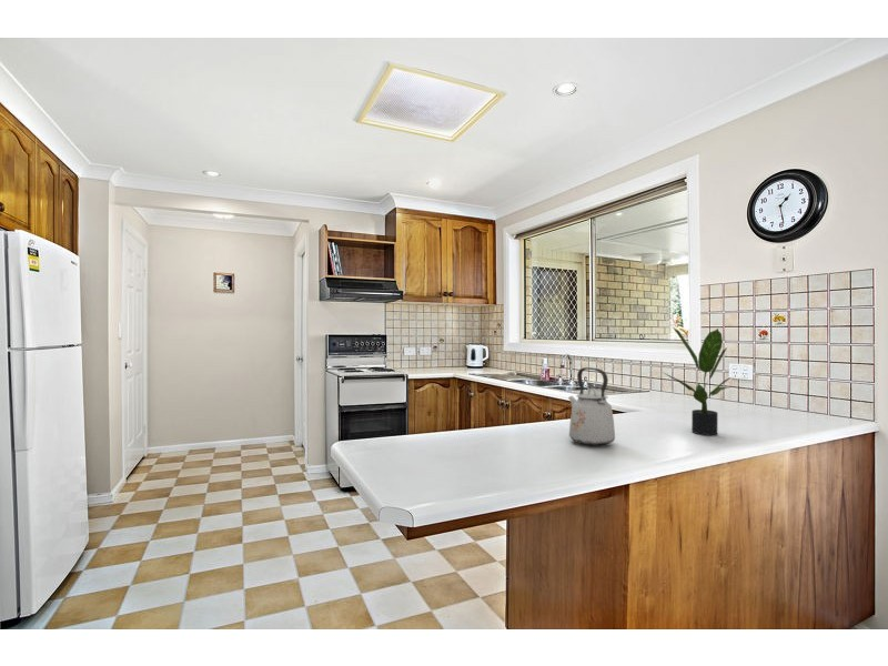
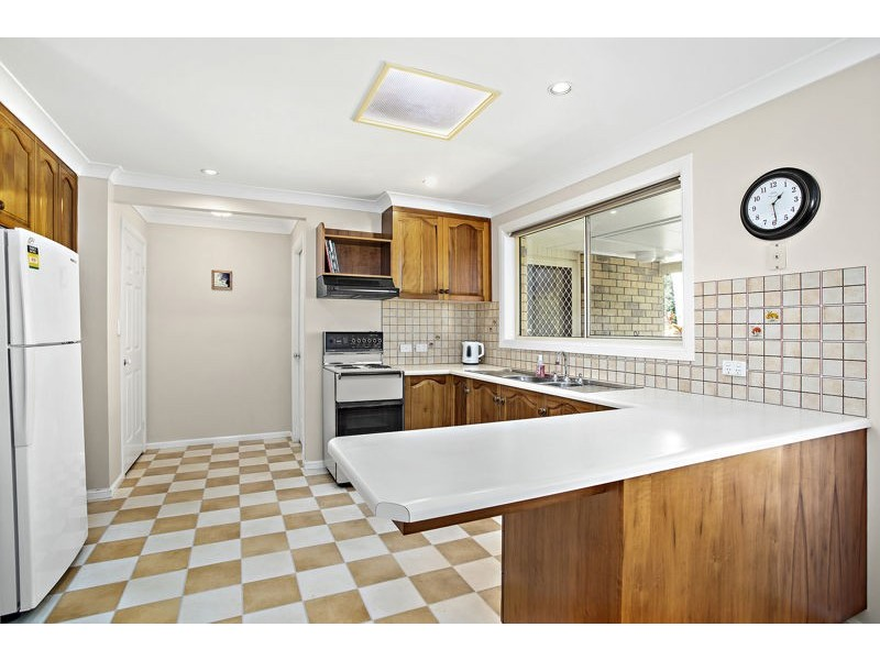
- kettle [567,366,616,446]
- potted plant [663,326,731,436]
